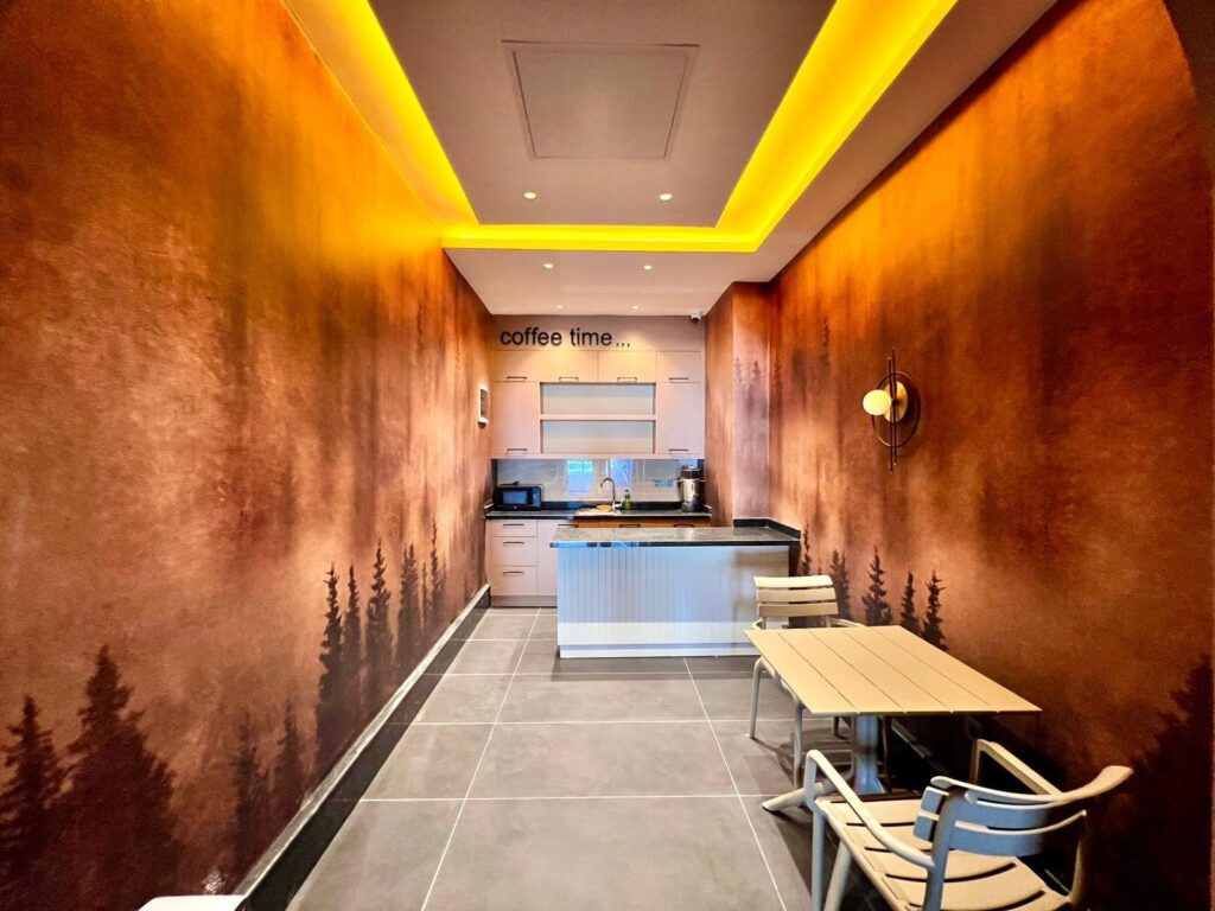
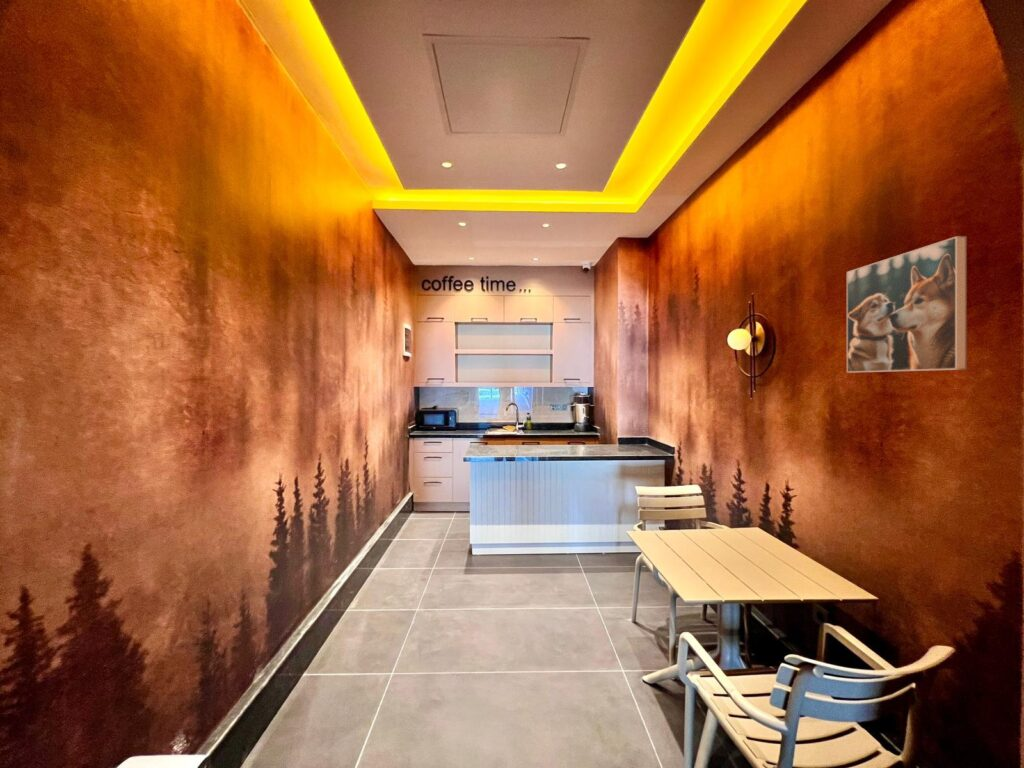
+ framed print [846,235,968,374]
